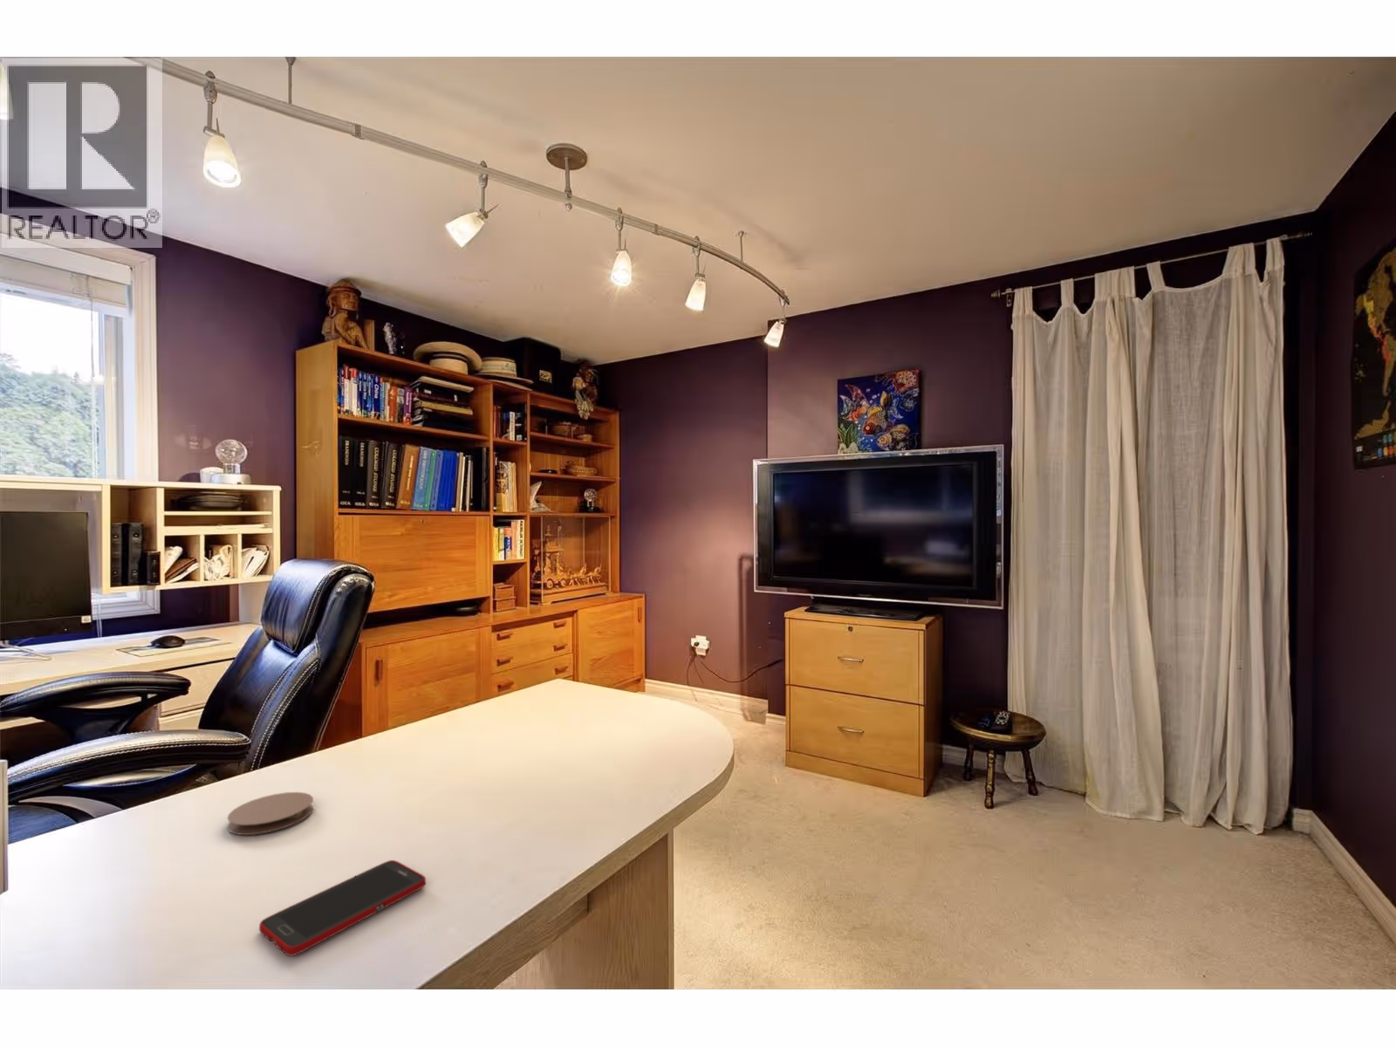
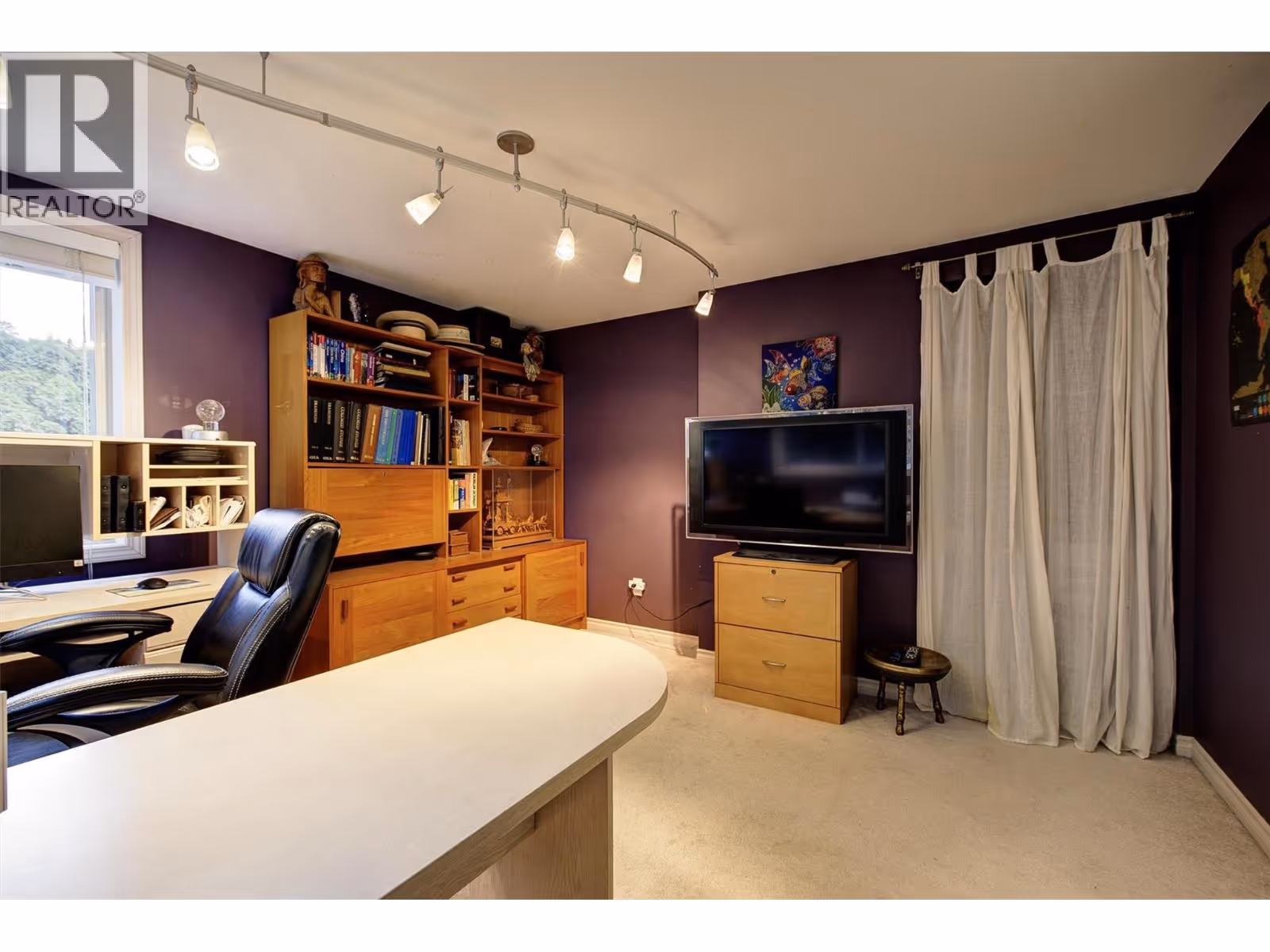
- coaster [226,792,314,836]
- cell phone [258,859,426,957]
